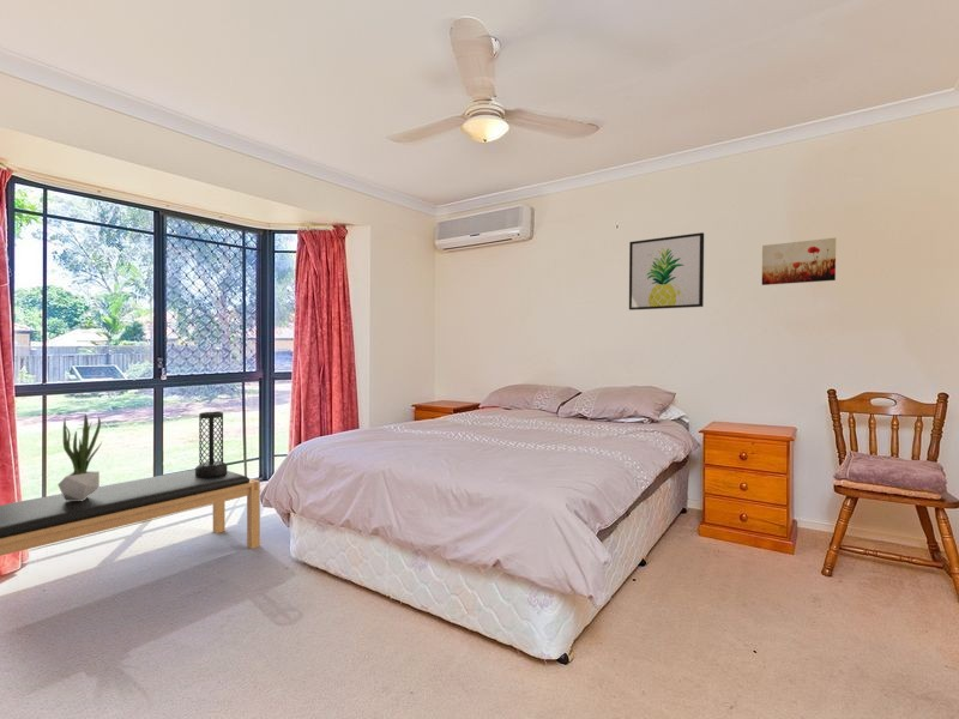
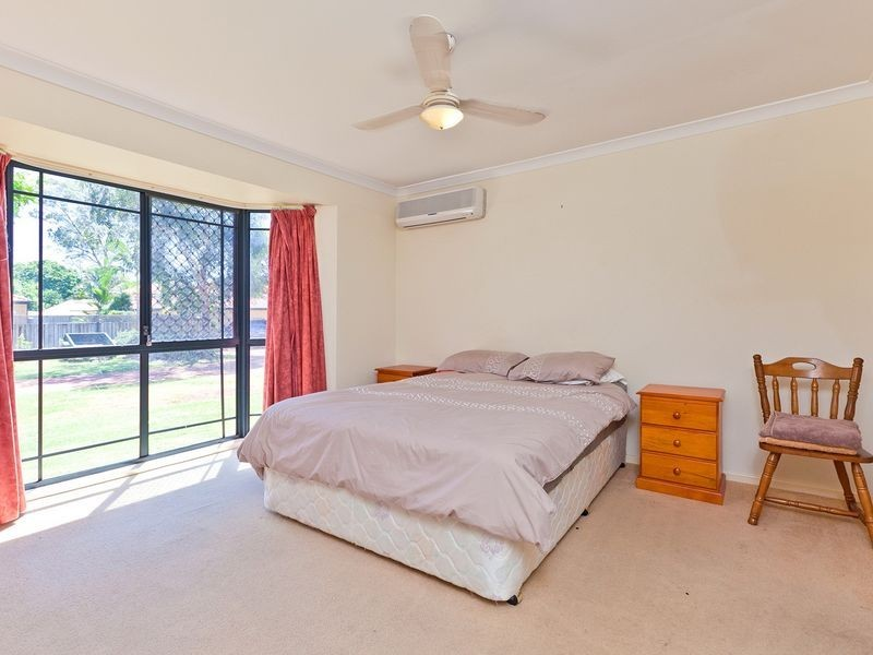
- wall art [761,237,837,286]
- potted plant [56,412,103,501]
- wall art [628,231,705,312]
- vase [194,411,228,477]
- bench [0,469,261,557]
